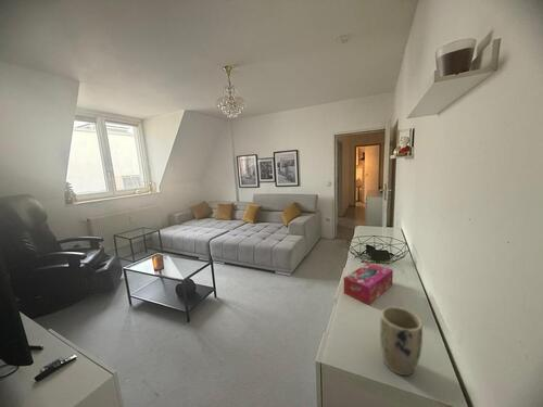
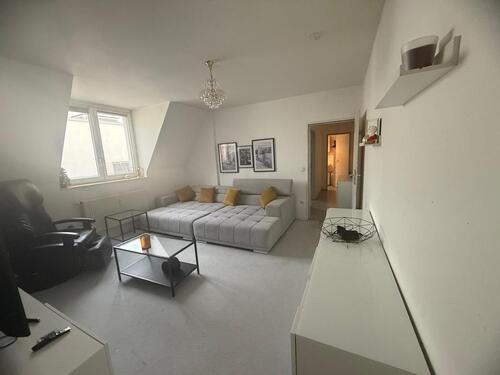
- tissue box [343,262,394,305]
- plant pot [379,306,424,377]
